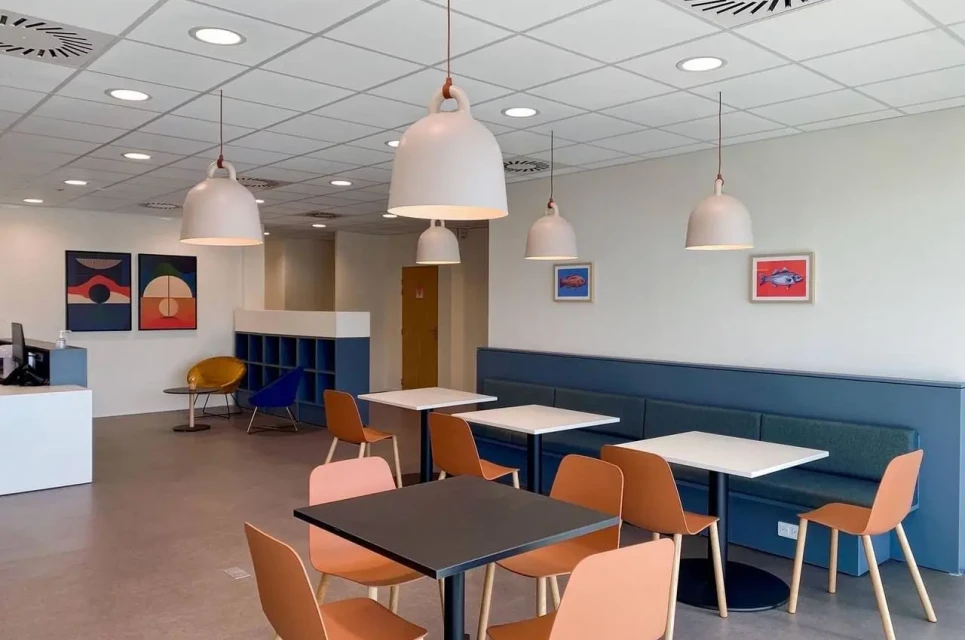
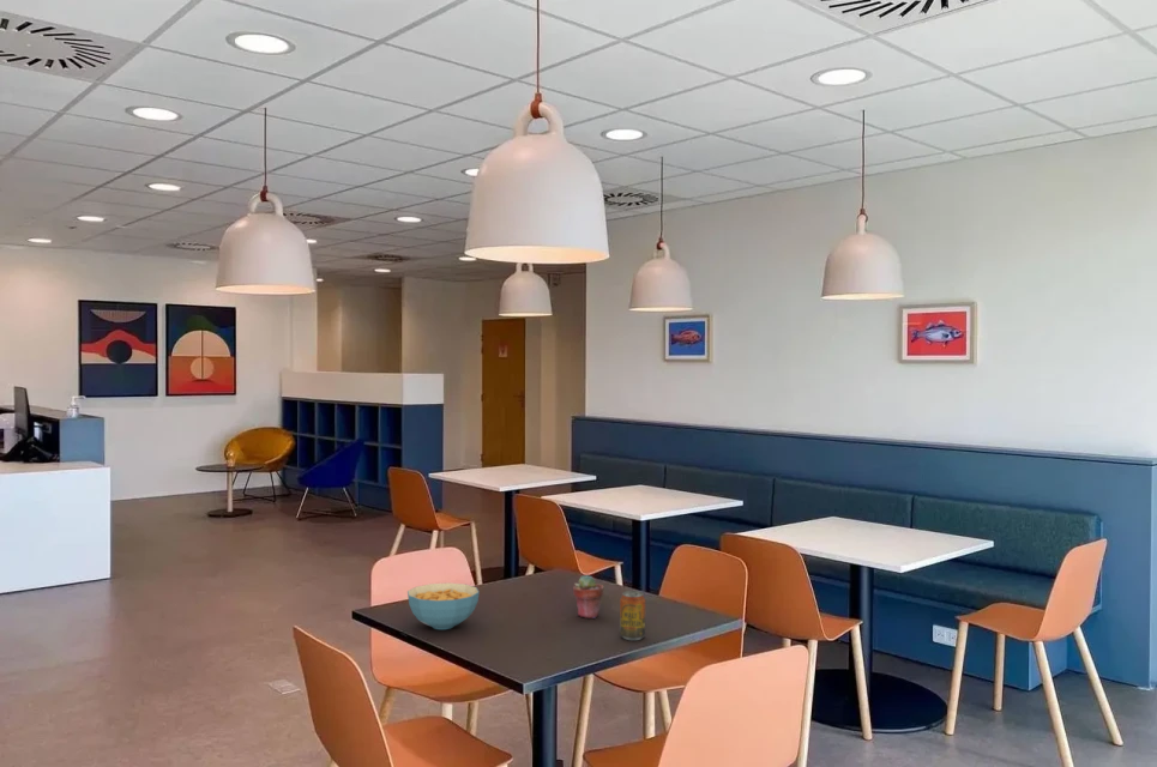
+ beverage can [619,590,646,641]
+ cereal bowl [406,582,481,630]
+ potted succulent [572,574,605,620]
